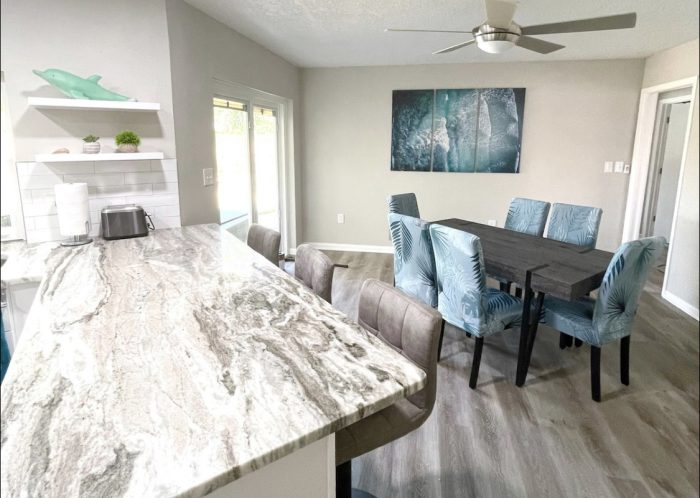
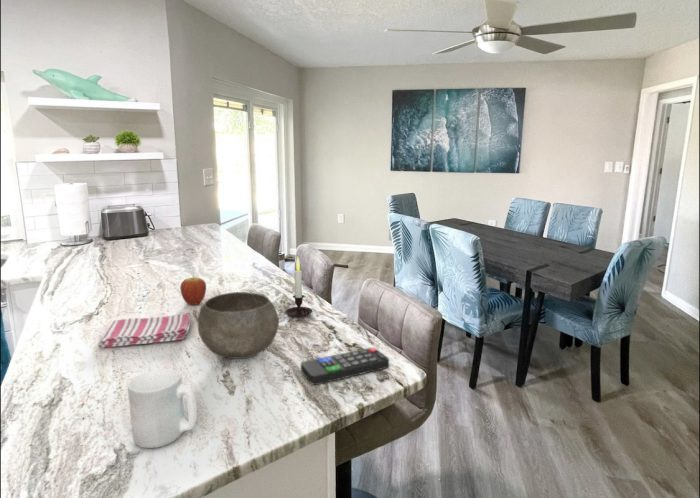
+ mug [127,368,198,449]
+ candle [284,256,314,318]
+ dish towel [97,312,191,349]
+ fruit [179,275,207,306]
+ bowl [197,291,280,360]
+ remote control [300,347,390,386]
